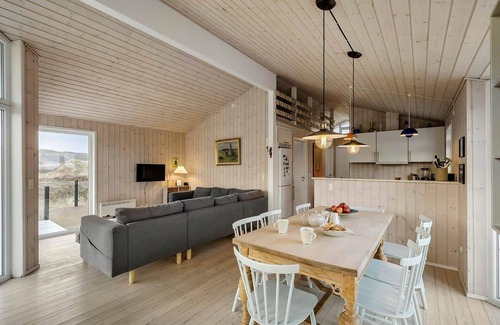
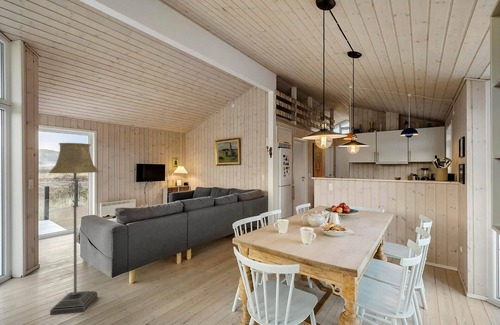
+ floor lamp [48,142,100,316]
